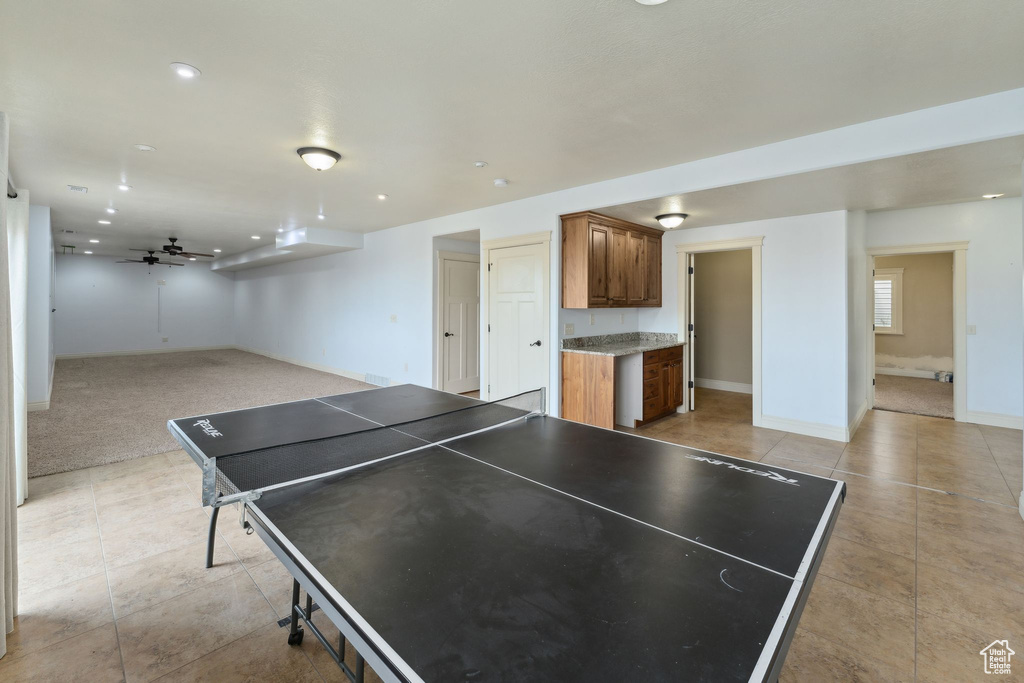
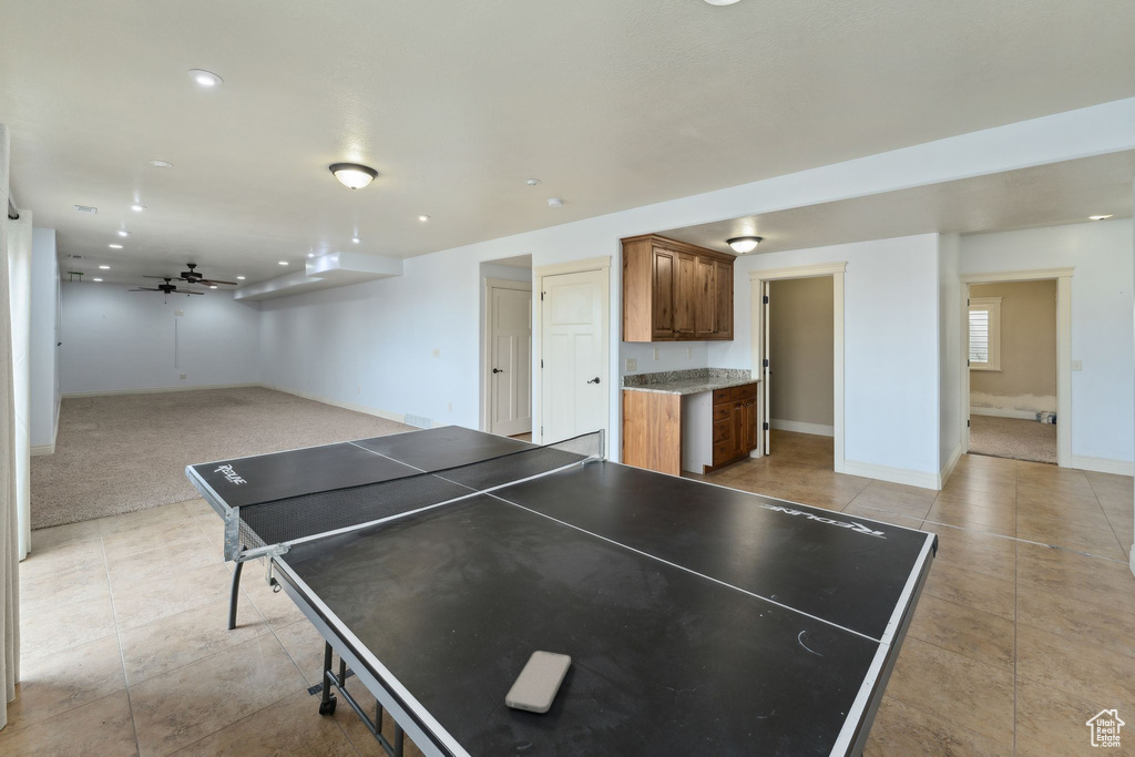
+ smartphone [504,649,572,714]
